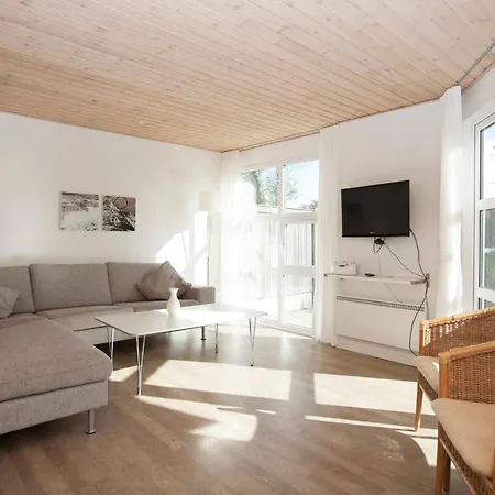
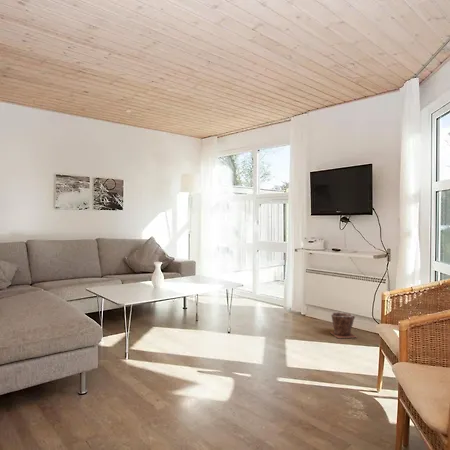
+ plant pot [329,311,358,339]
